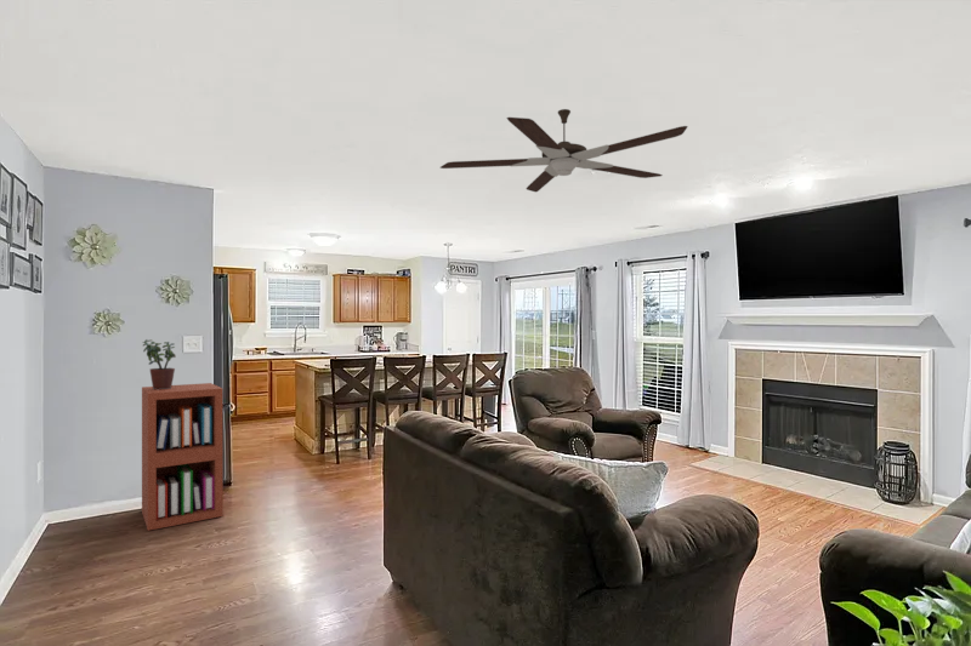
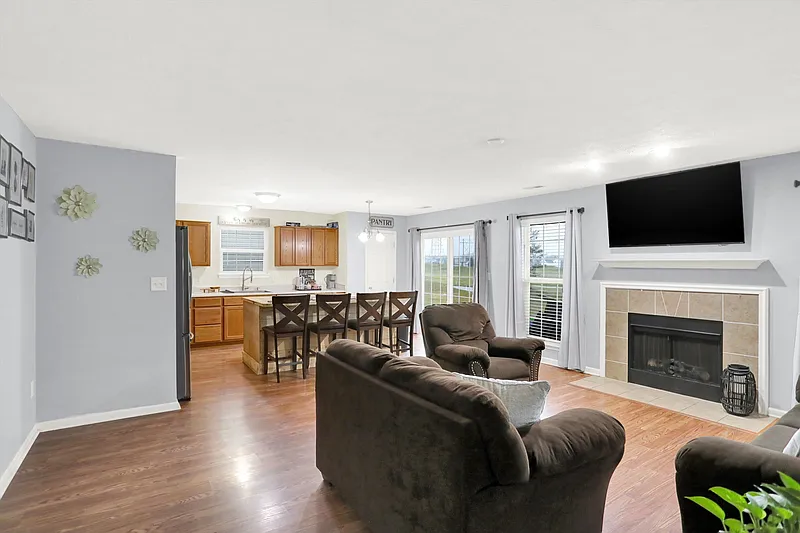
- bookshelf [141,382,225,532]
- potted plant [142,338,177,390]
- ceiling fan [439,108,689,193]
